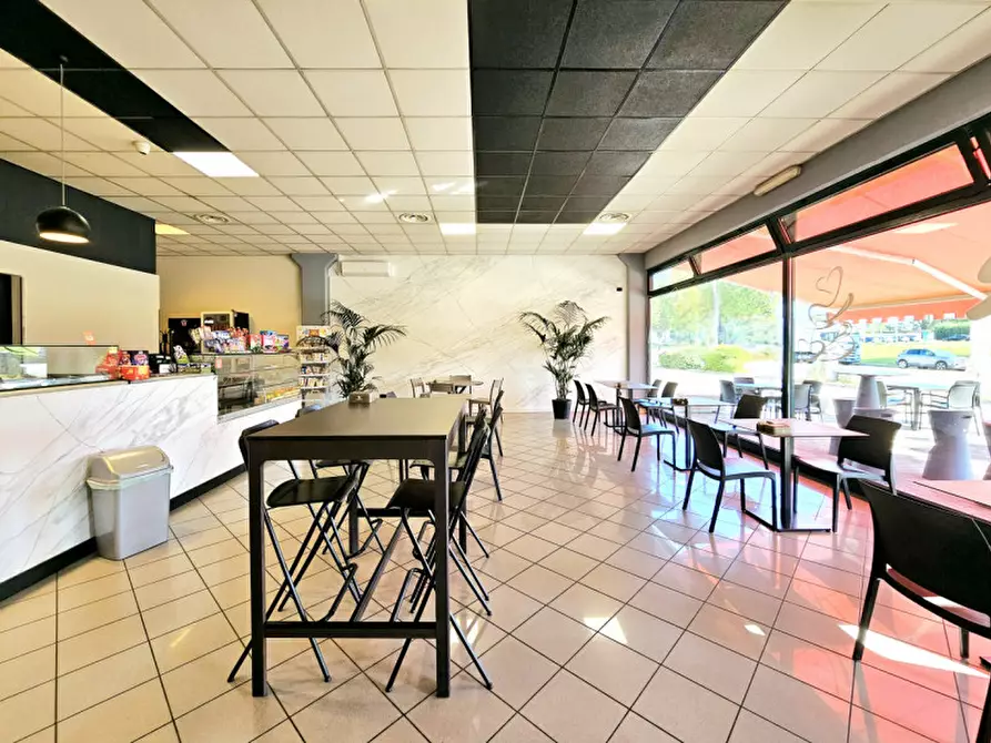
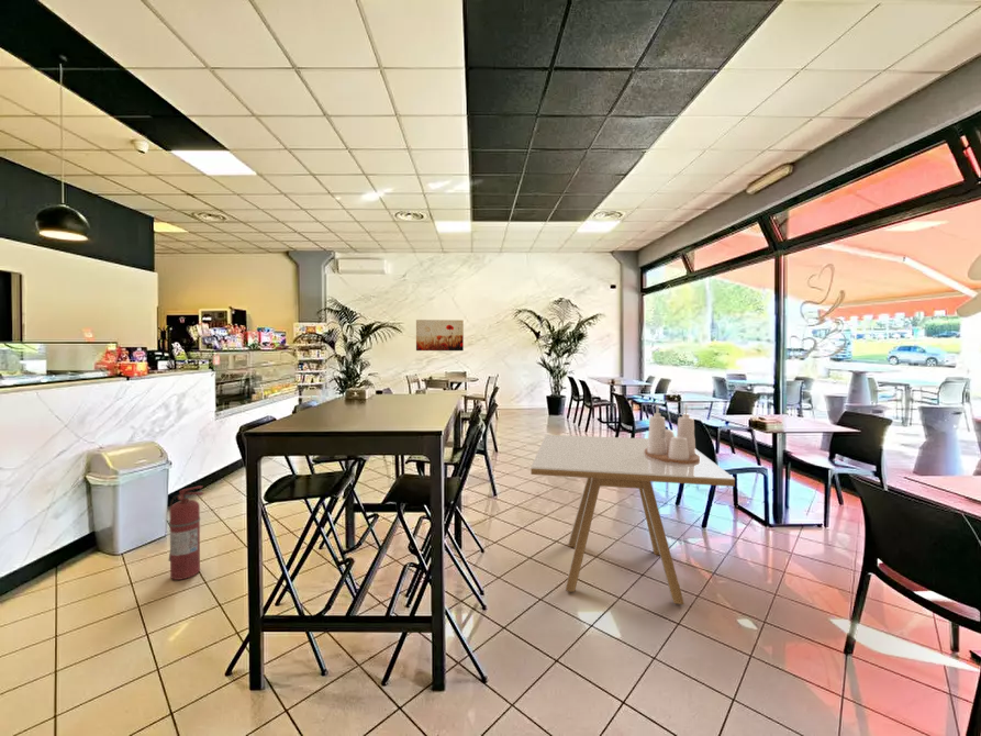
+ fire extinguisher [167,484,204,581]
+ condiment set [645,404,701,464]
+ dining table [529,434,736,605]
+ wall art [415,319,465,352]
